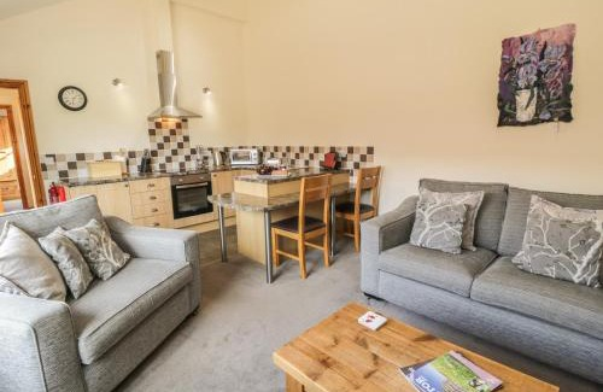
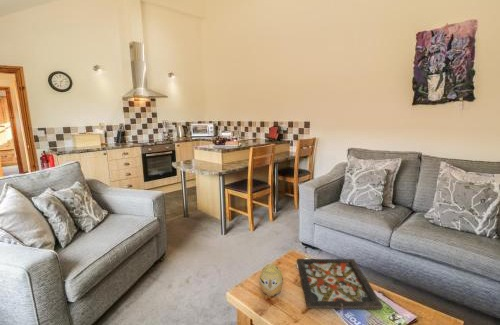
+ decorative tray [296,258,384,311]
+ decorative egg [259,263,284,297]
